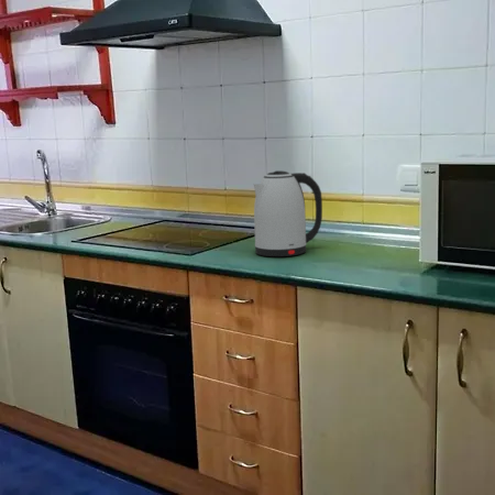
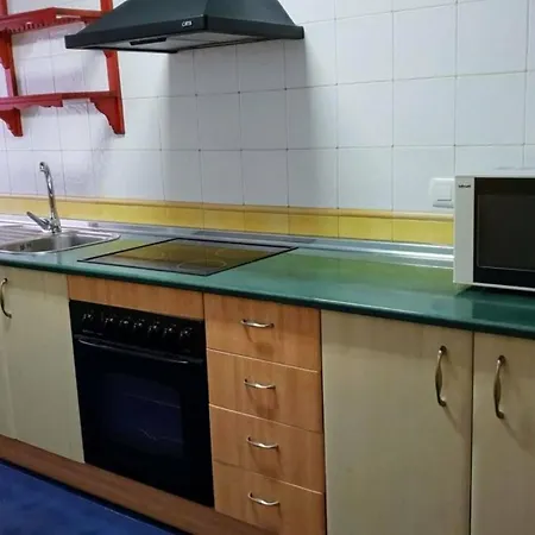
- kettle [253,169,323,257]
